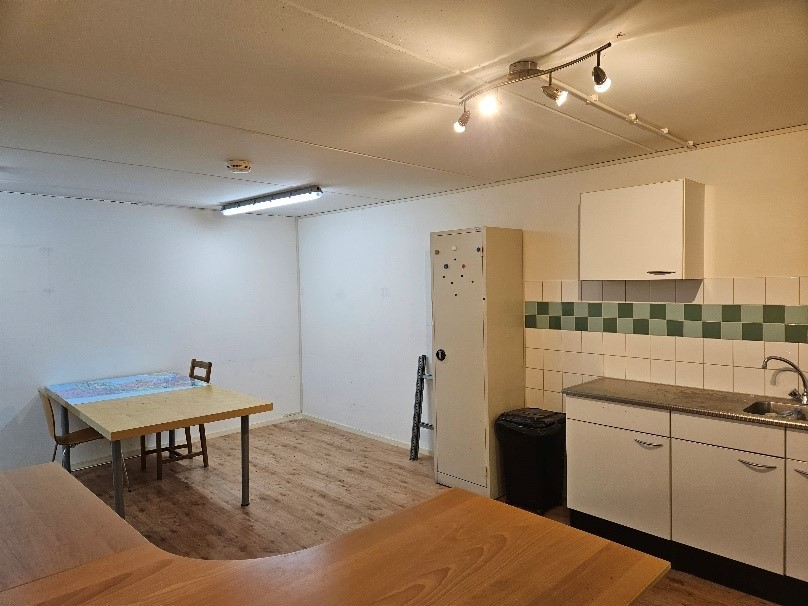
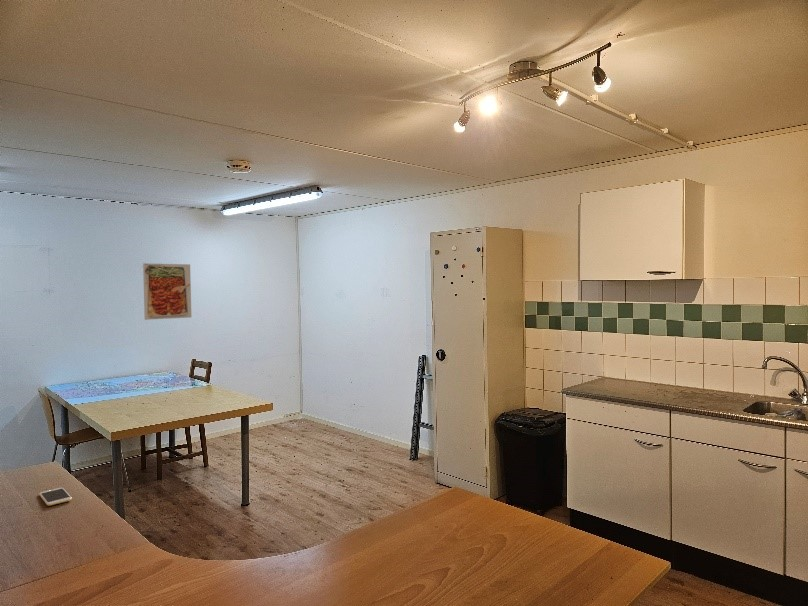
+ smartphone [38,487,73,507]
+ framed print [142,262,192,321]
